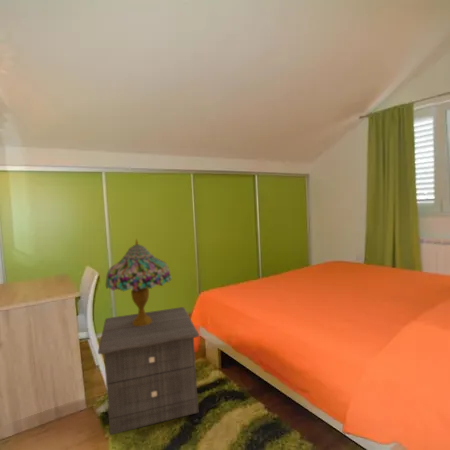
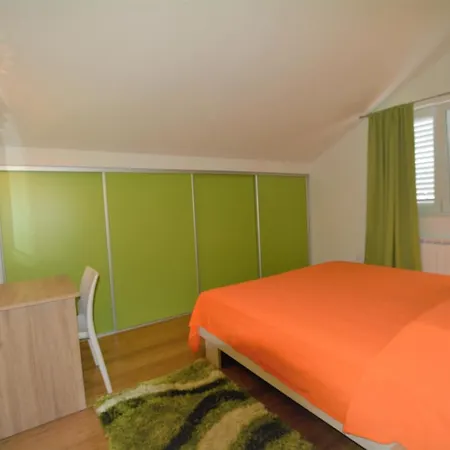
- nightstand [97,306,200,436]
- table lamp [104,238,172,326]
